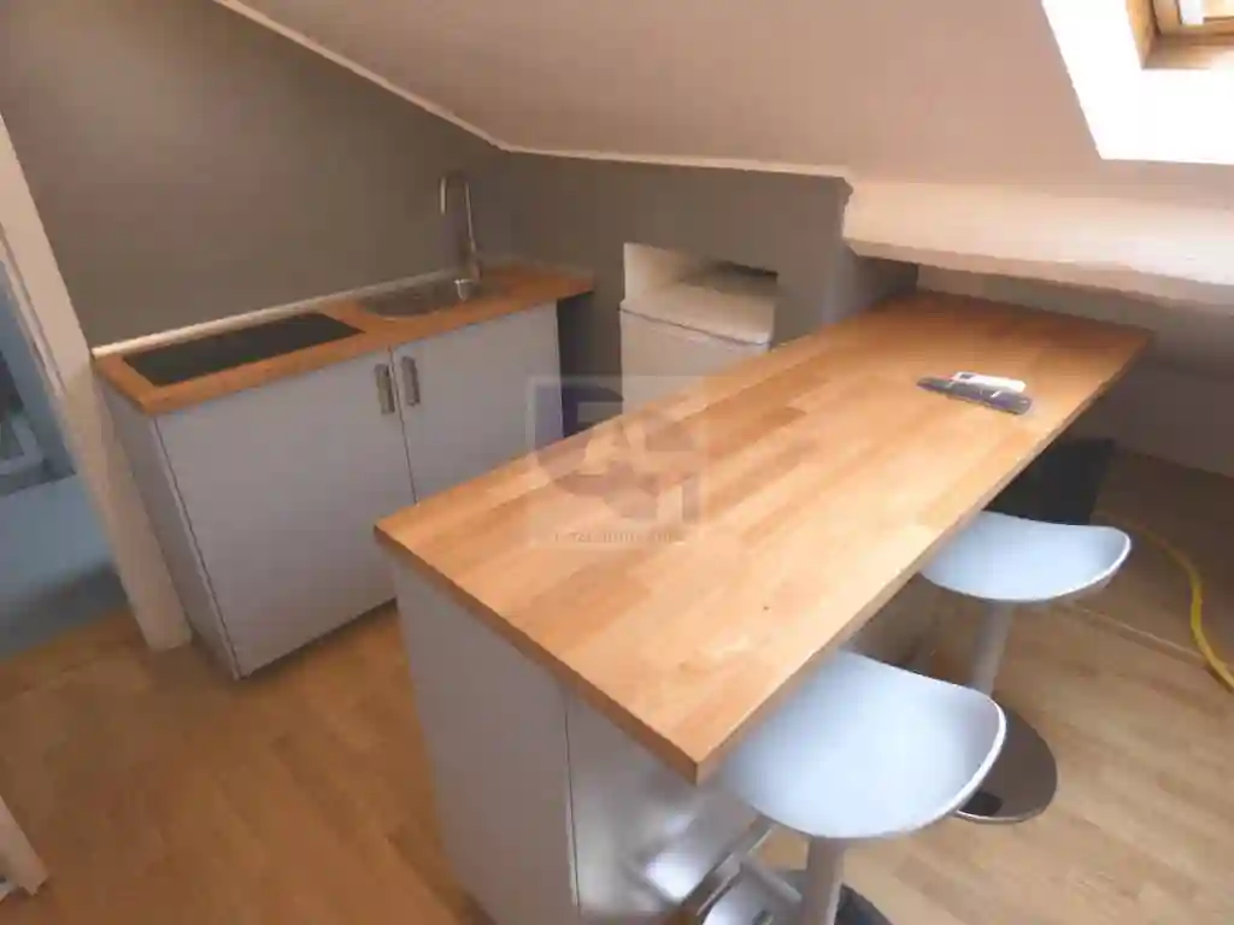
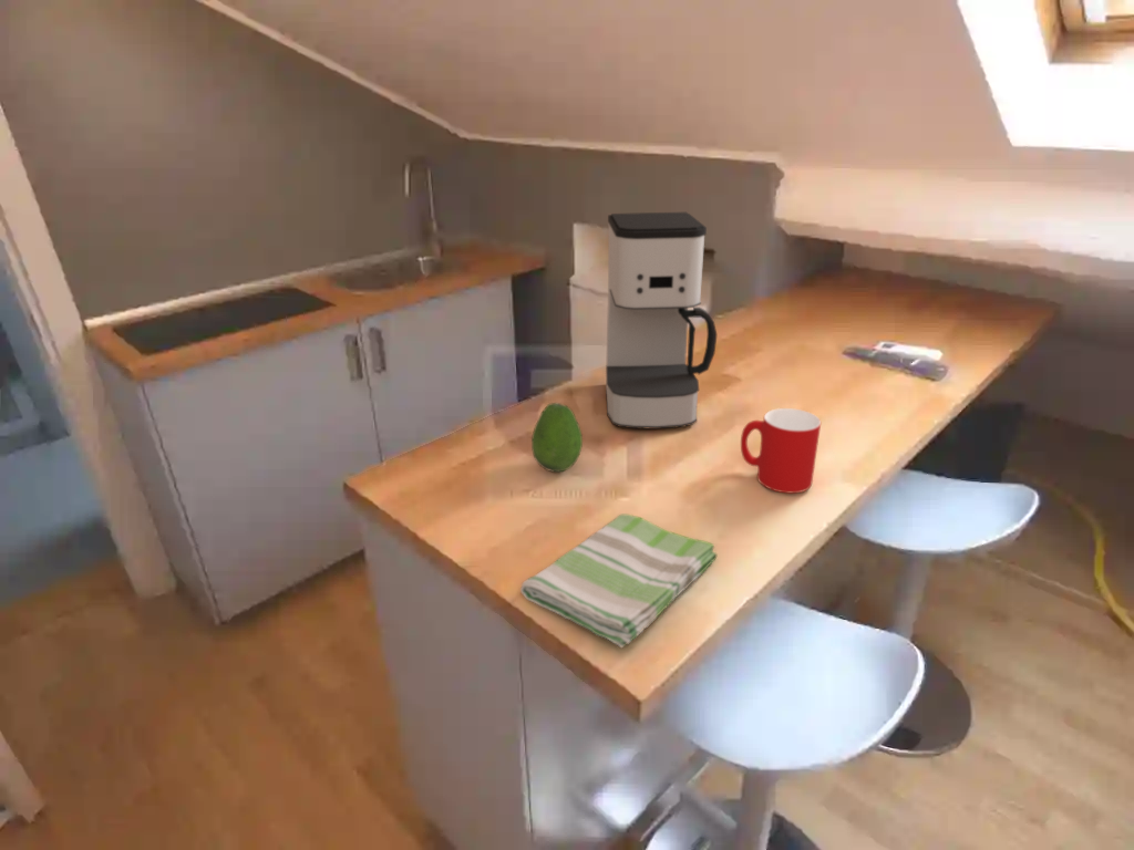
+ dish towel [519,514,718,649]
+ fruit [530,402,584,473]
+ cup [740,407,822,494]
+ coffee maker [605,211,718,431]
